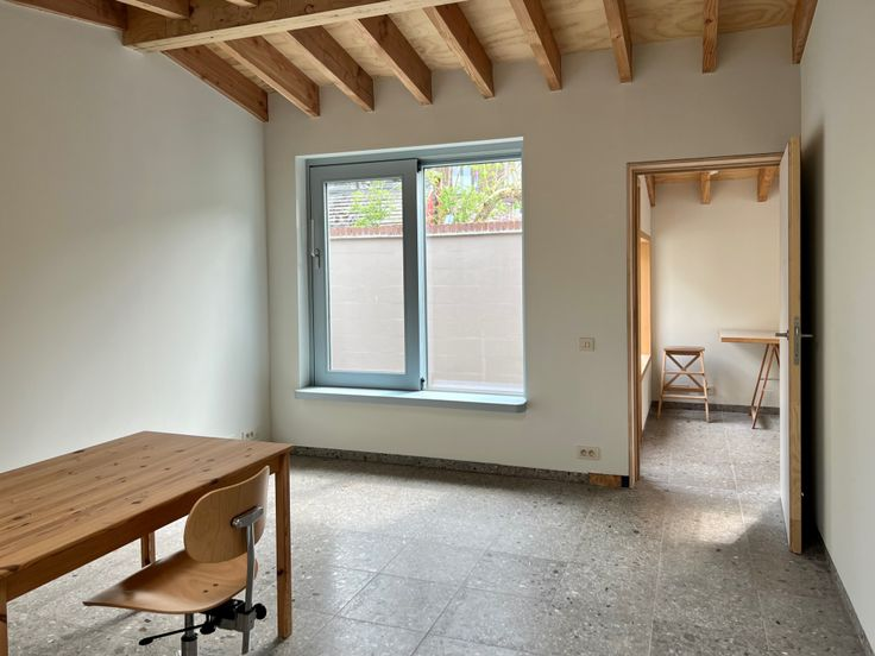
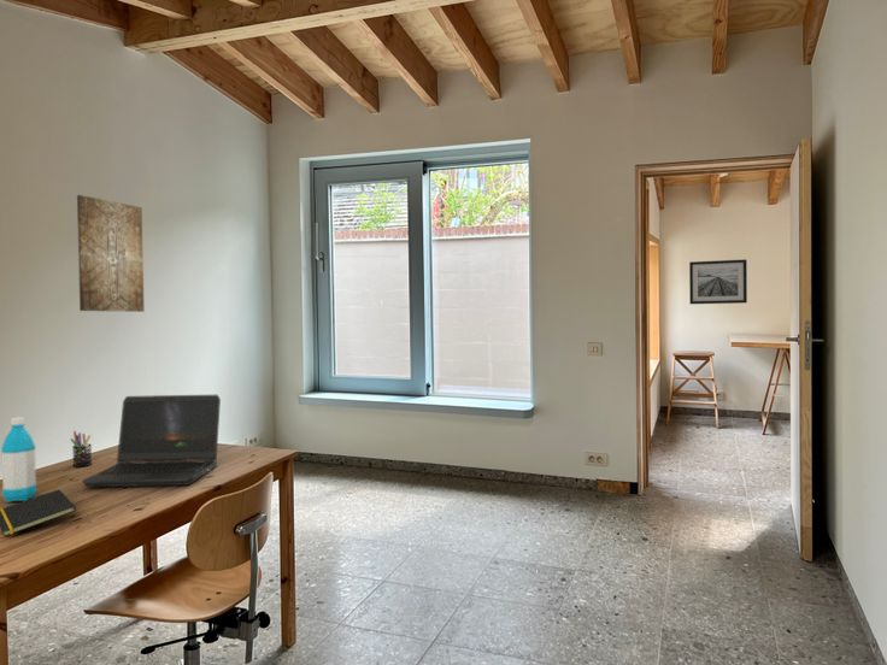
+ laptop computer [82,394,222,488]
+ water bottle [0,416,37,504]
+ wall art [76,194,146,313]
+ wall art [688,258,748,305]
+ pen holder [70,430,93,469]
+ notepad [0,489,77,537]
